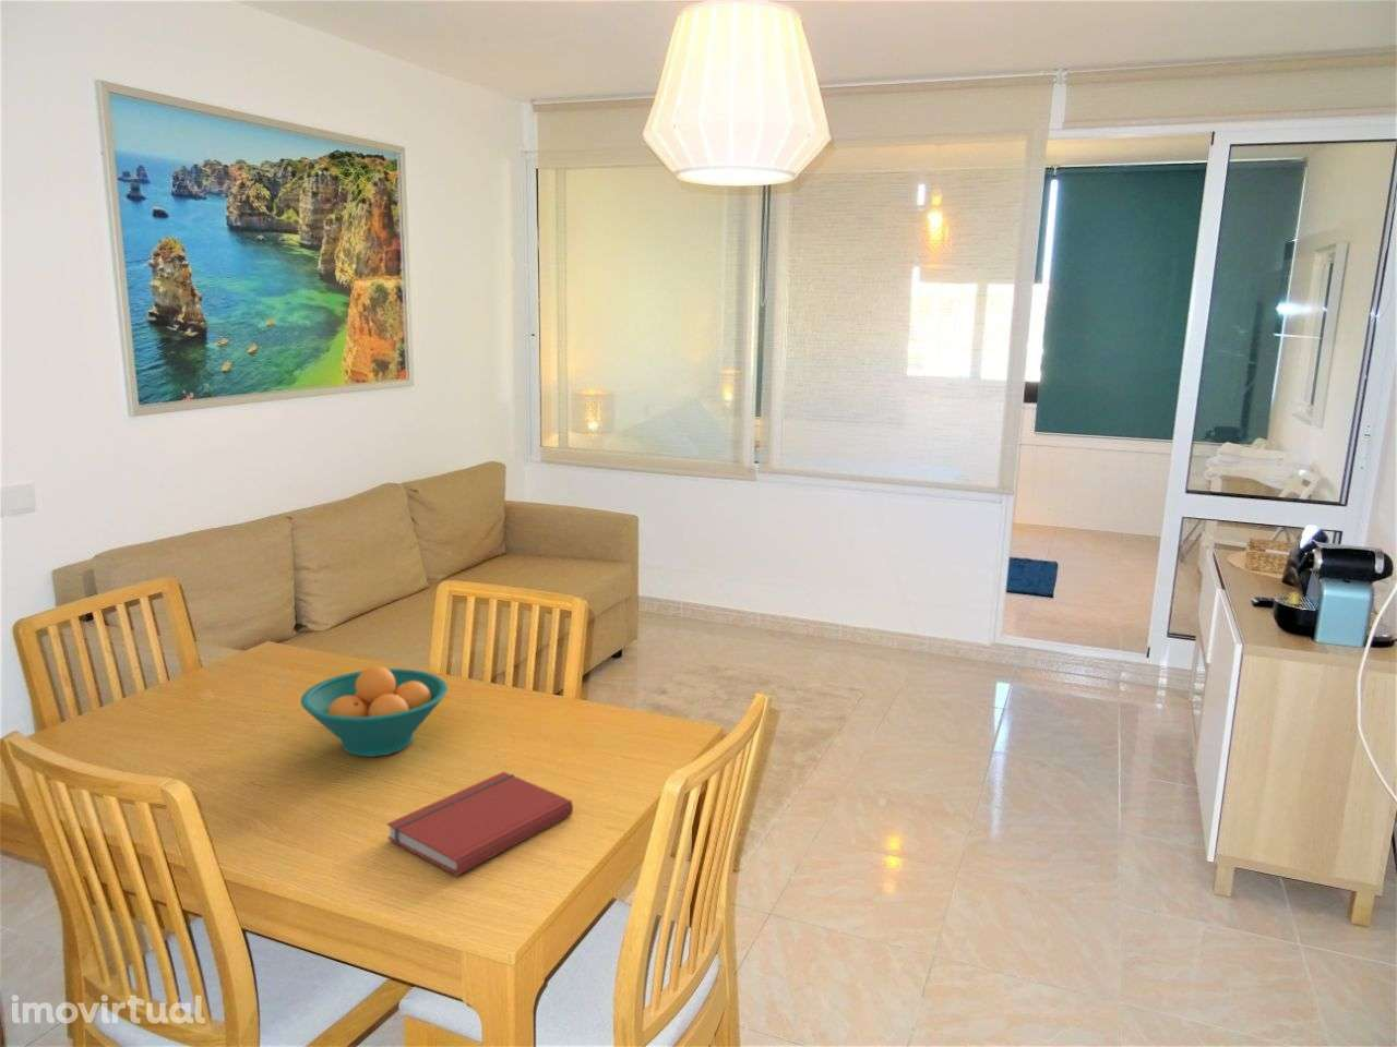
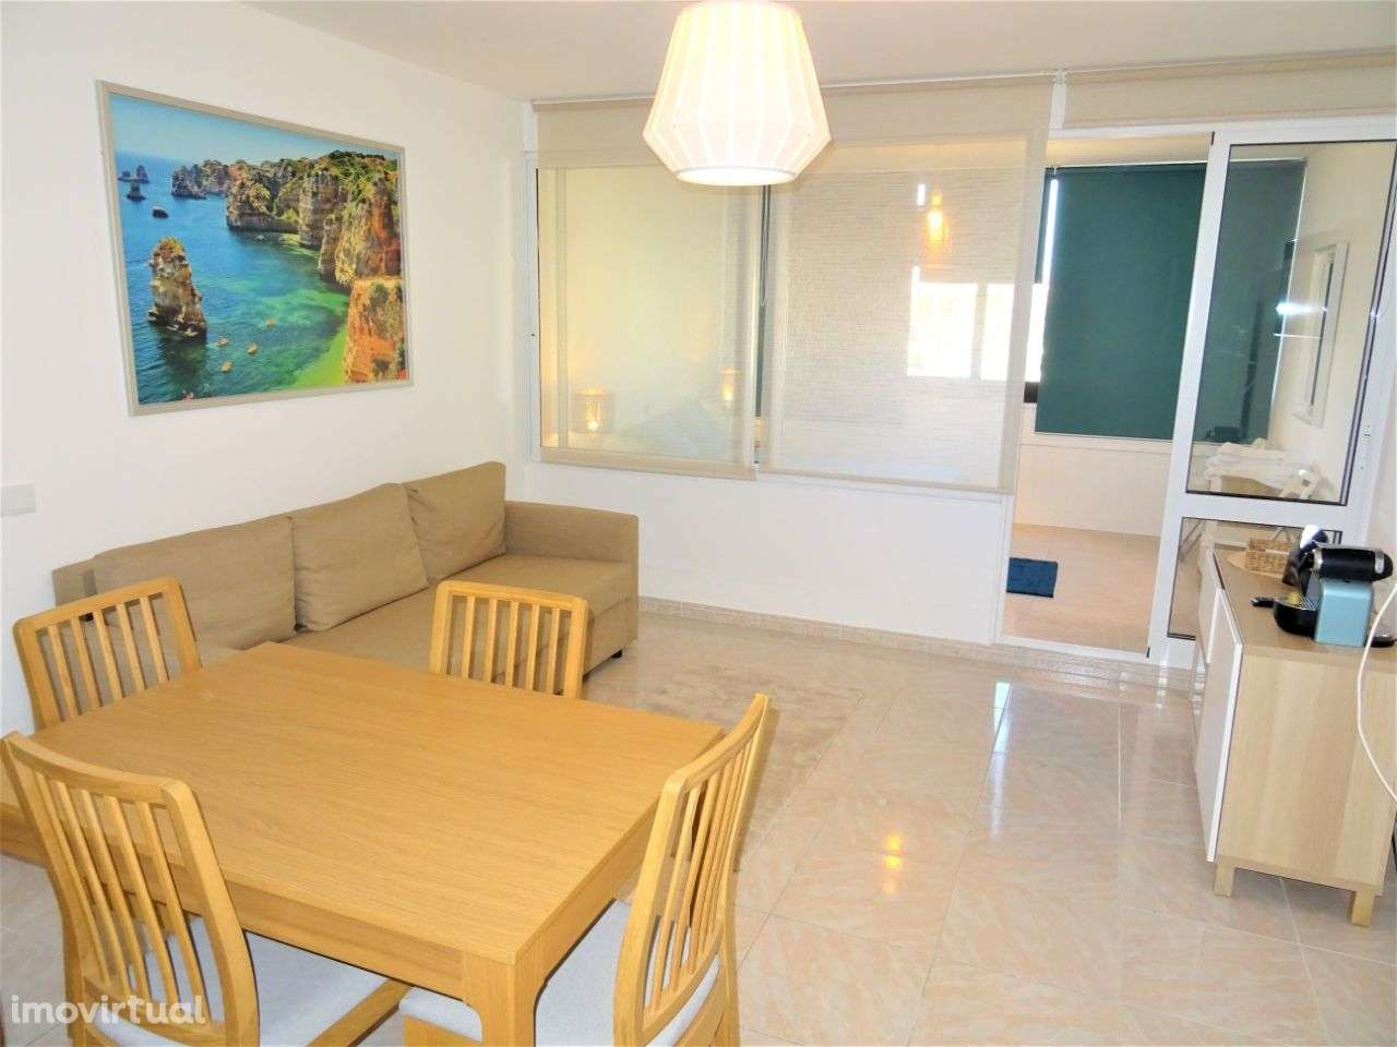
- fruit bowl [300,665,449,758]
- book [386,771,574,877]
